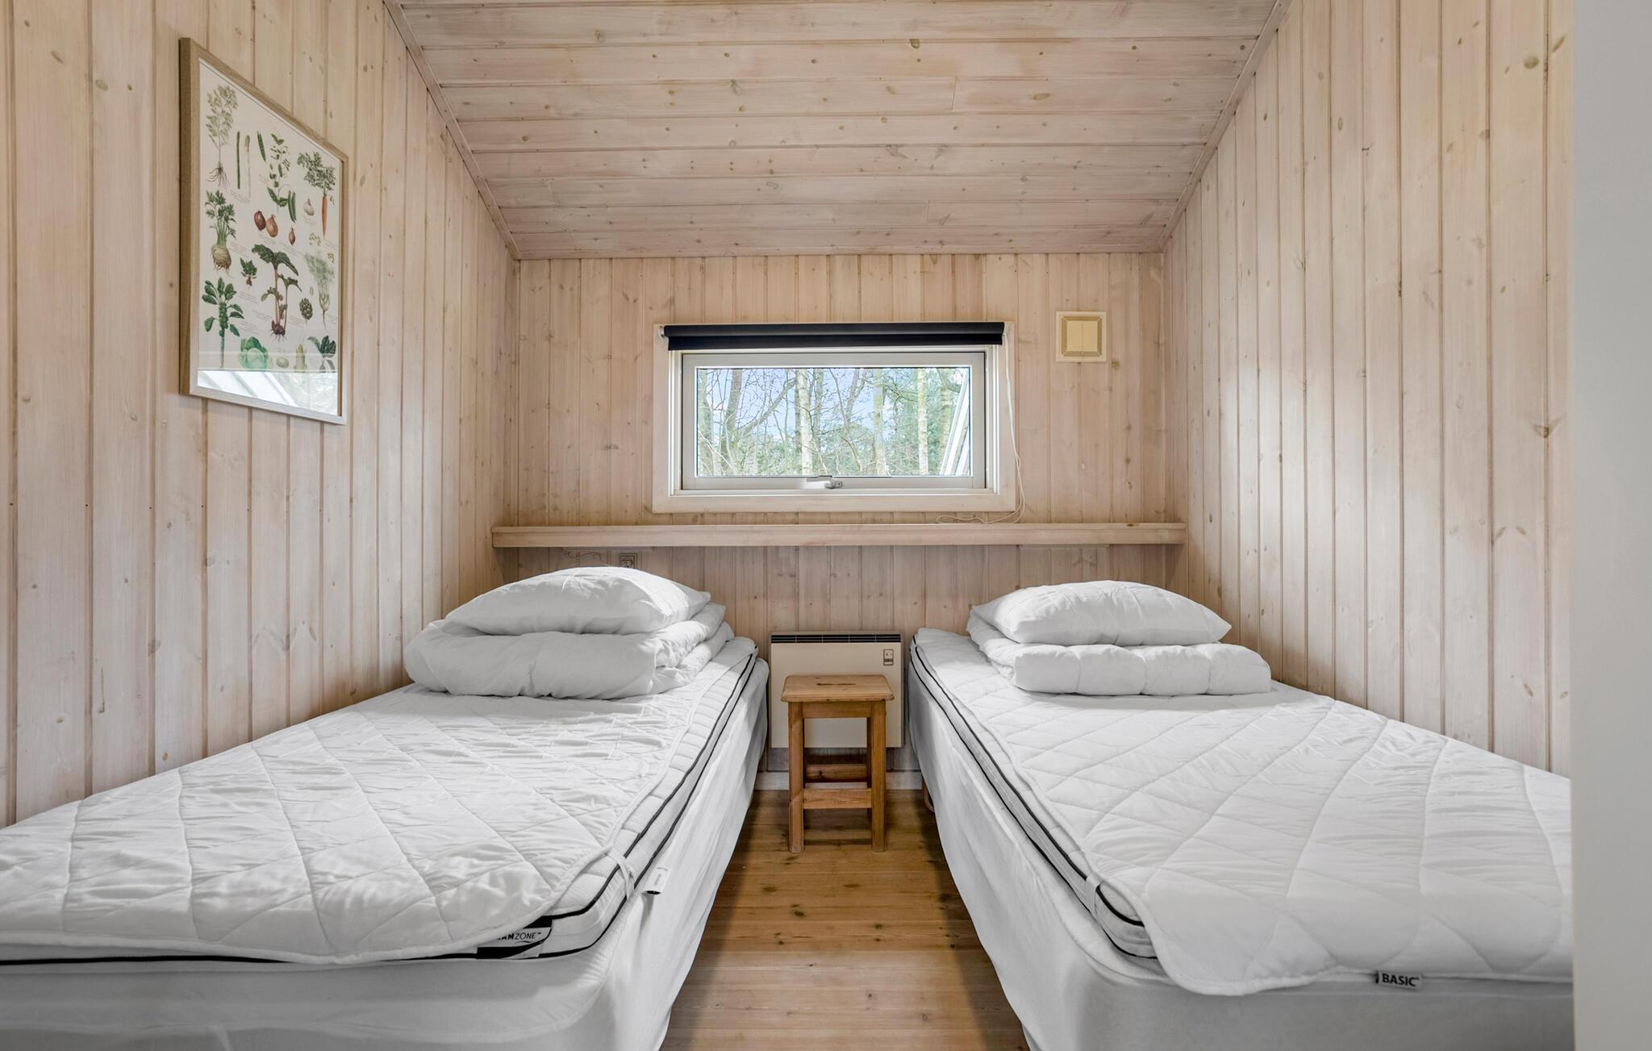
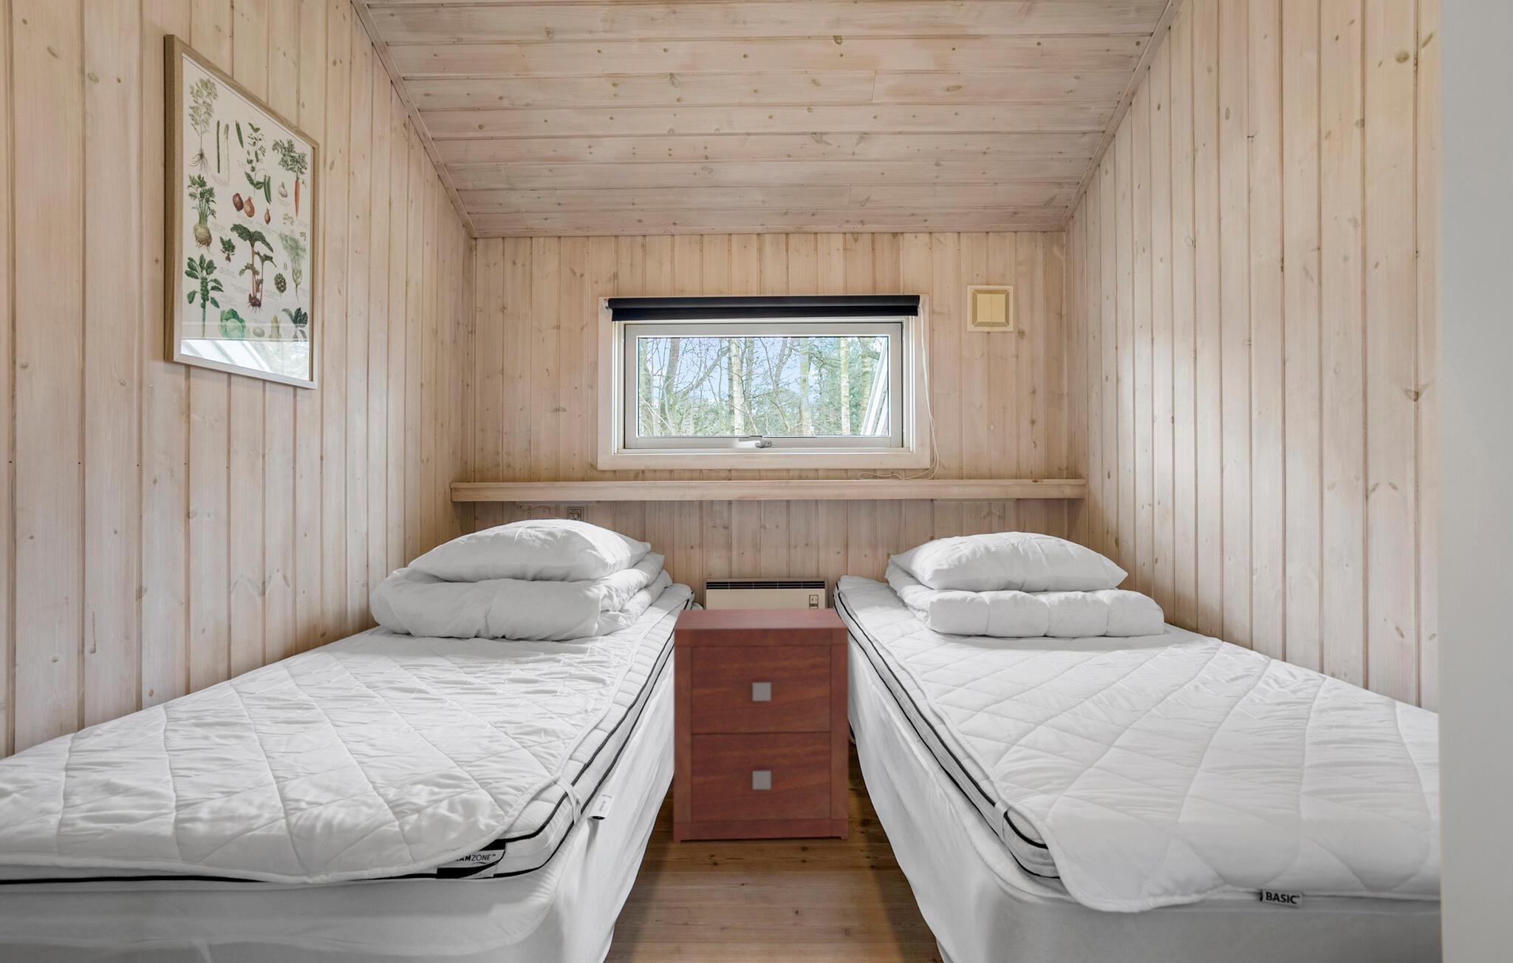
+ nightstand [673,608,849,844]
